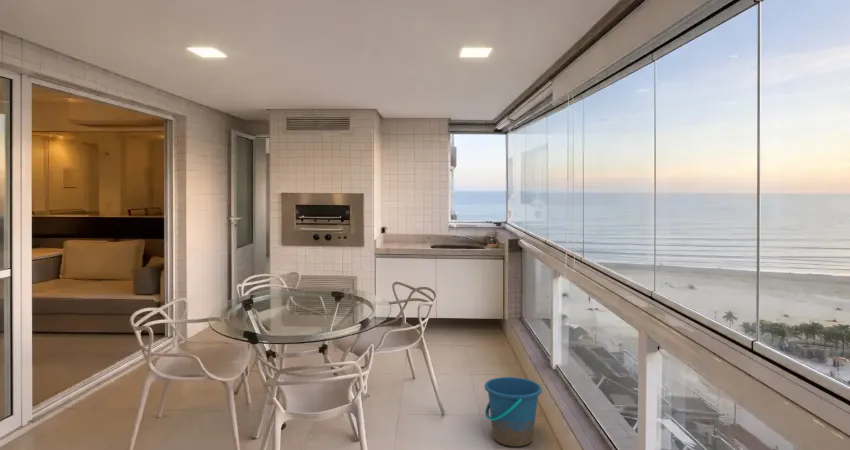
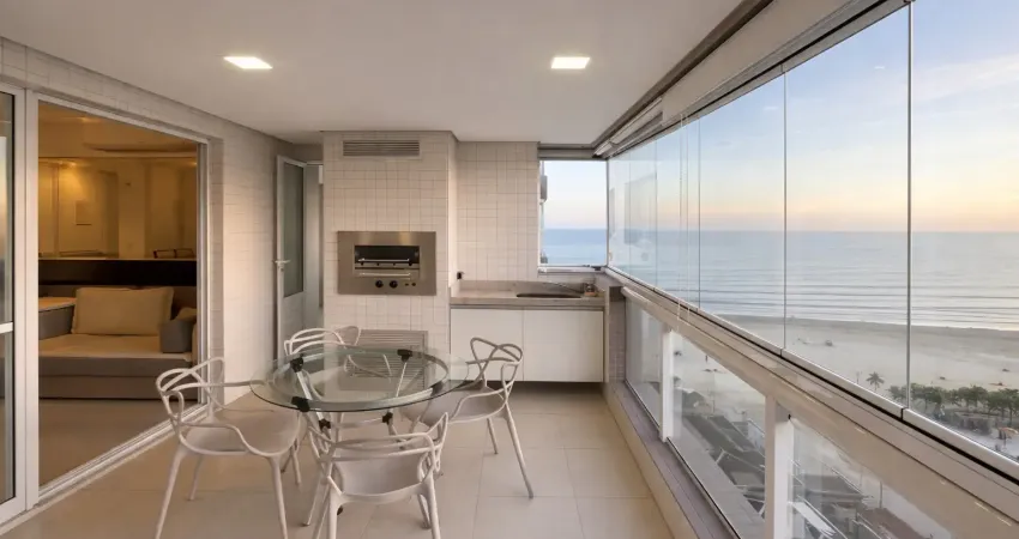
- bucket [484,376,543,448]
